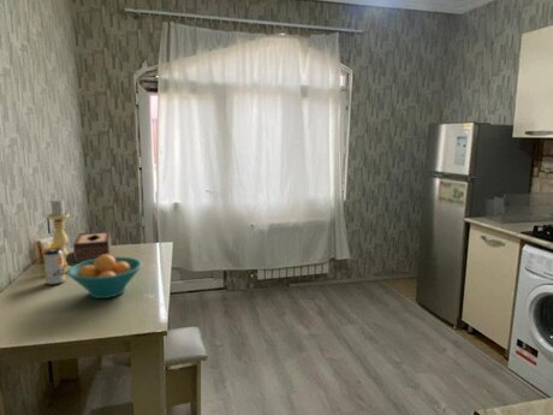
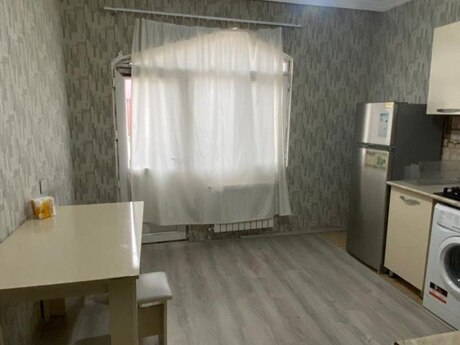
- candle holder [46,197,73,274]
- tissue box [72,230,113,265]
- beverage can [42,247,66,286]
- fruit bowl [66,254,143,300]
